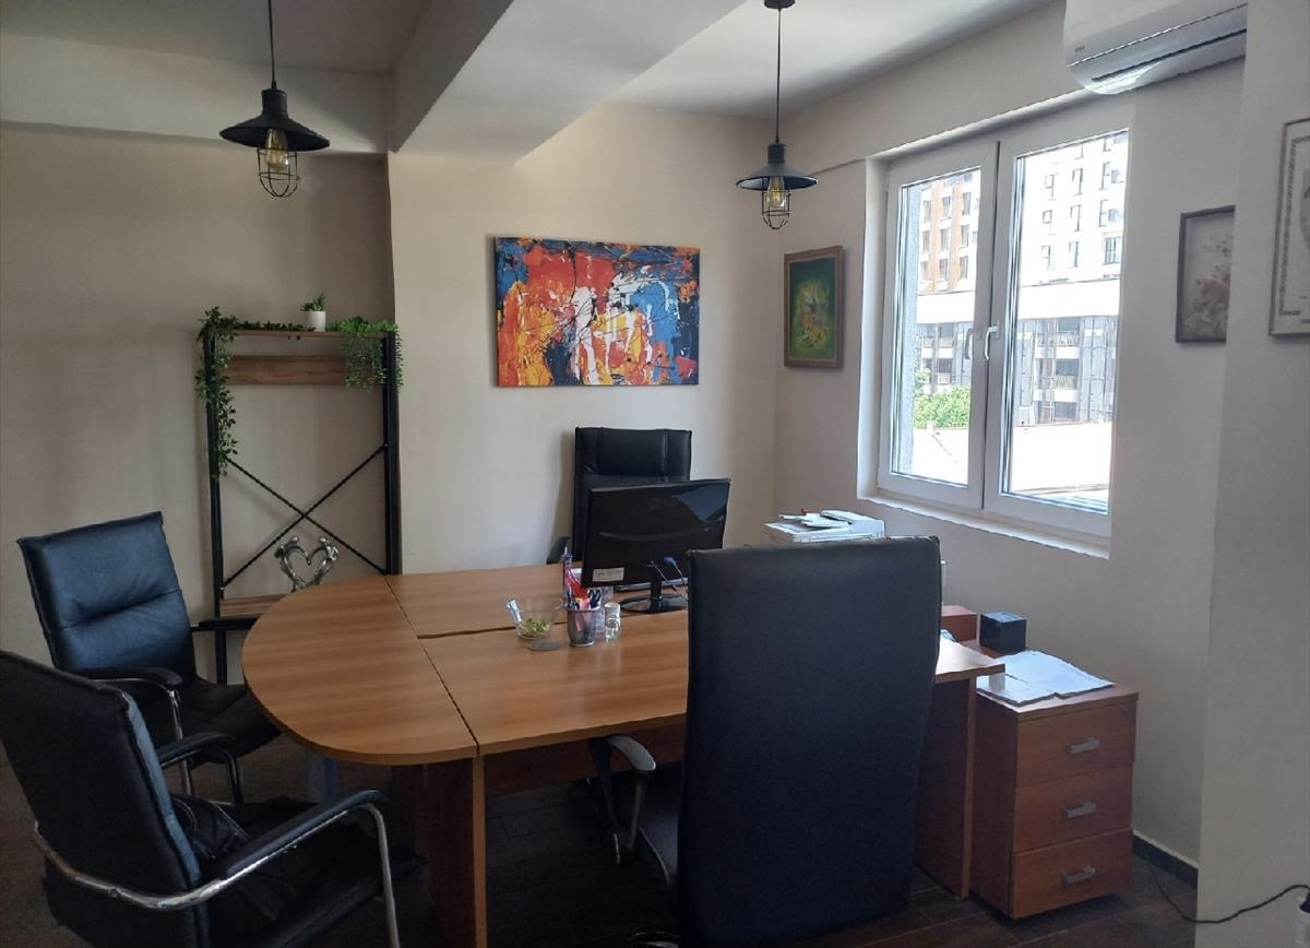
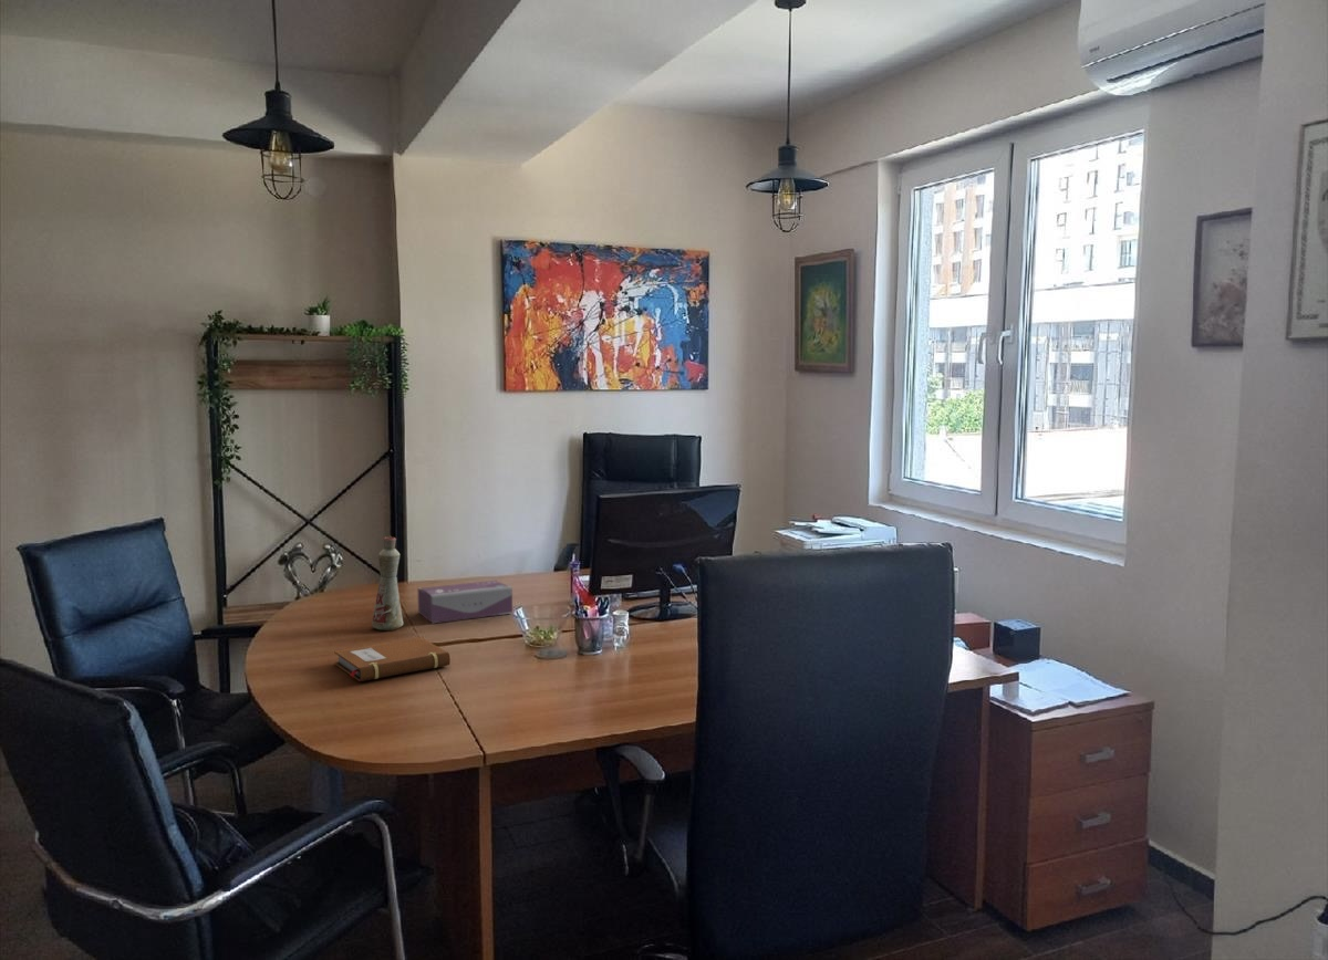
+ bottle [371,535,404,632]
+ tissue box [417,580,513,624]
+ notebook [333,636,452,682]
